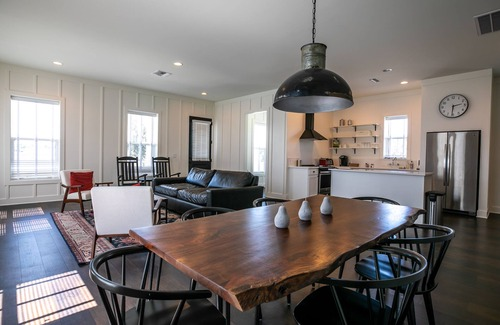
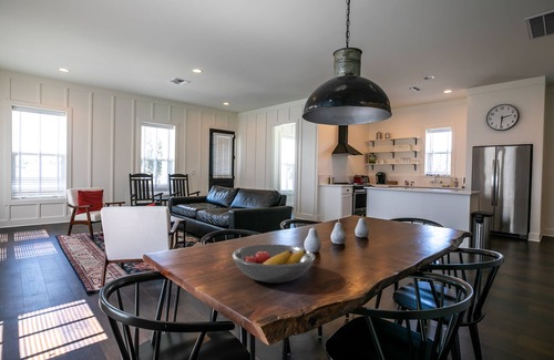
+ fruit bowl [230,244,316,284]
